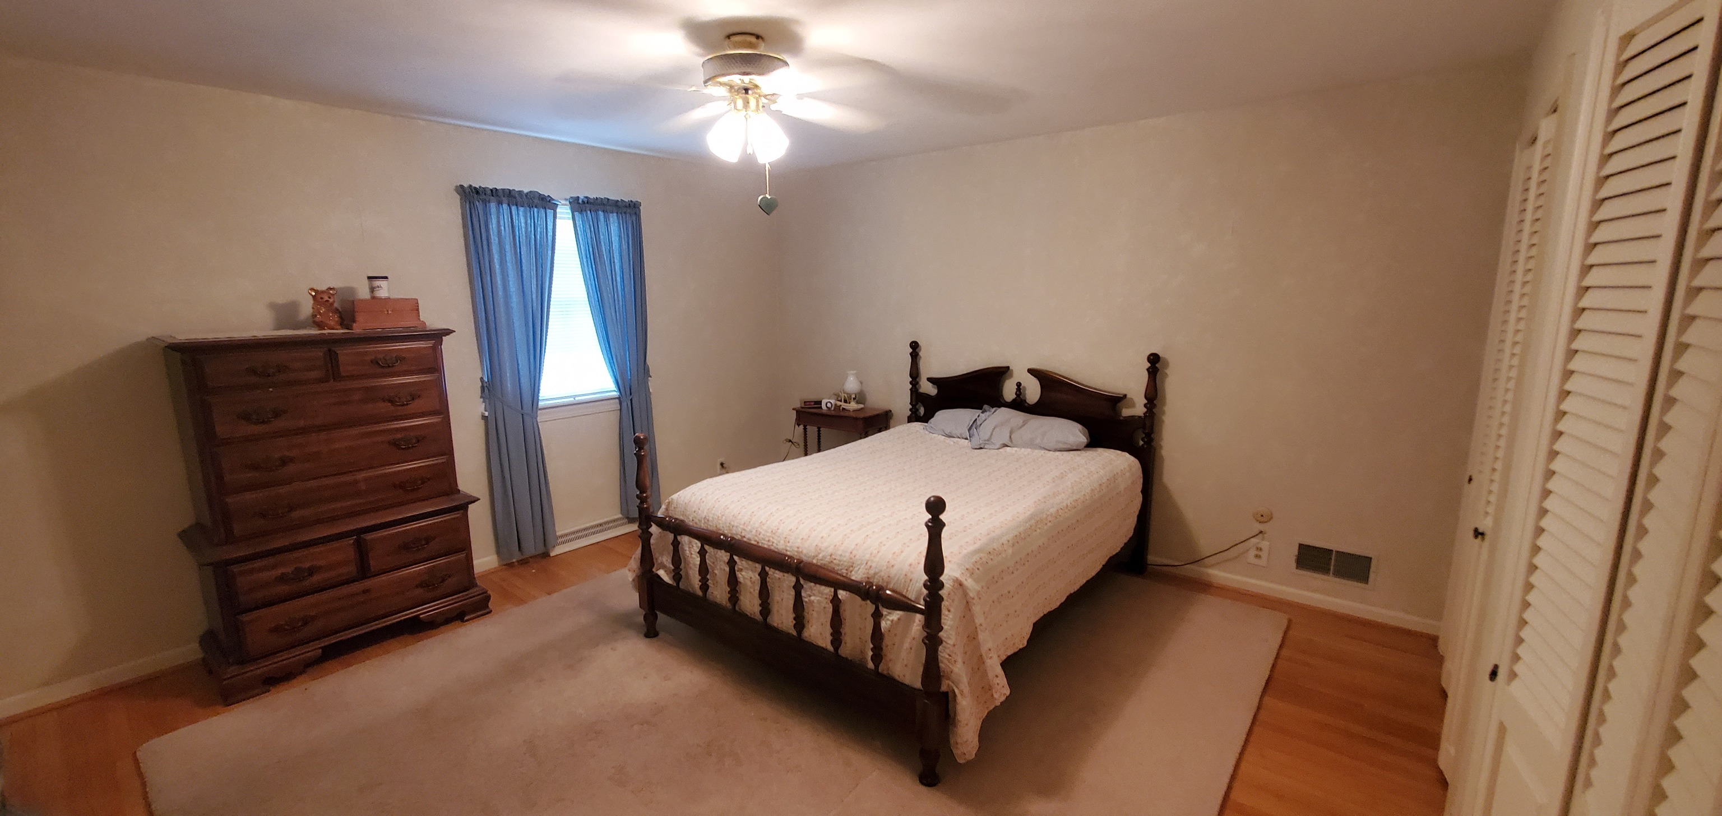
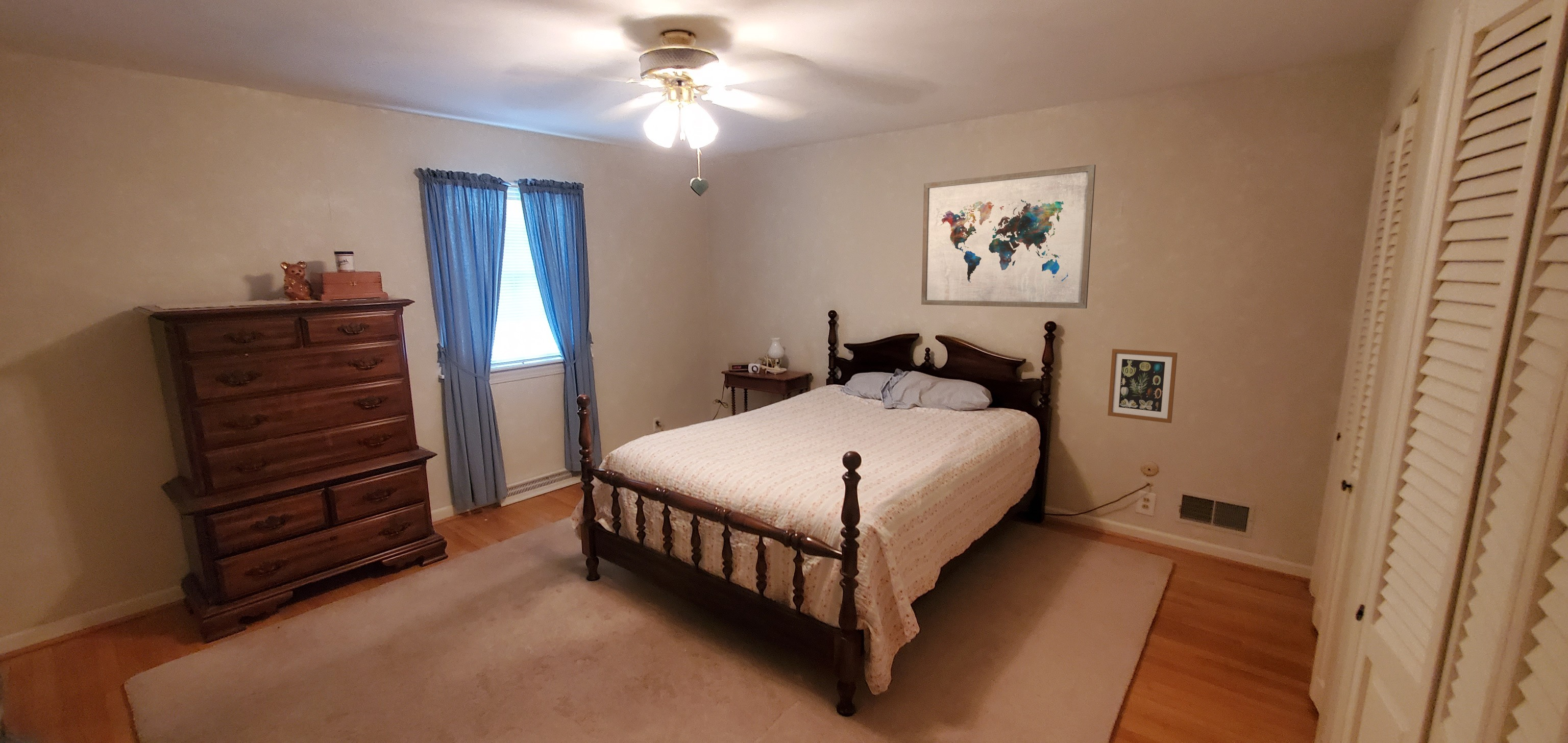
+ wall art [1107,349,1178,424]
+ wall art [921,164,1096,309]
